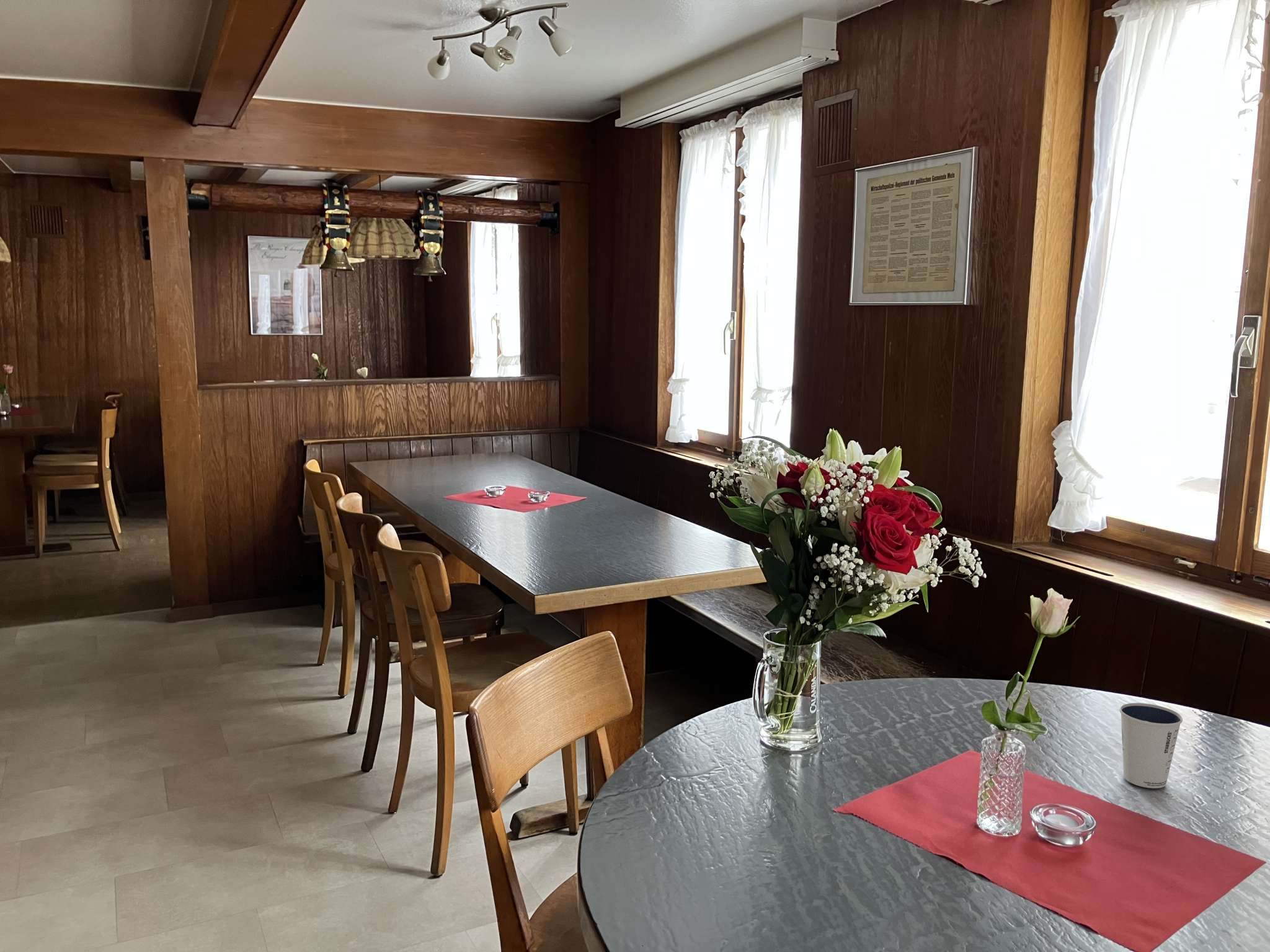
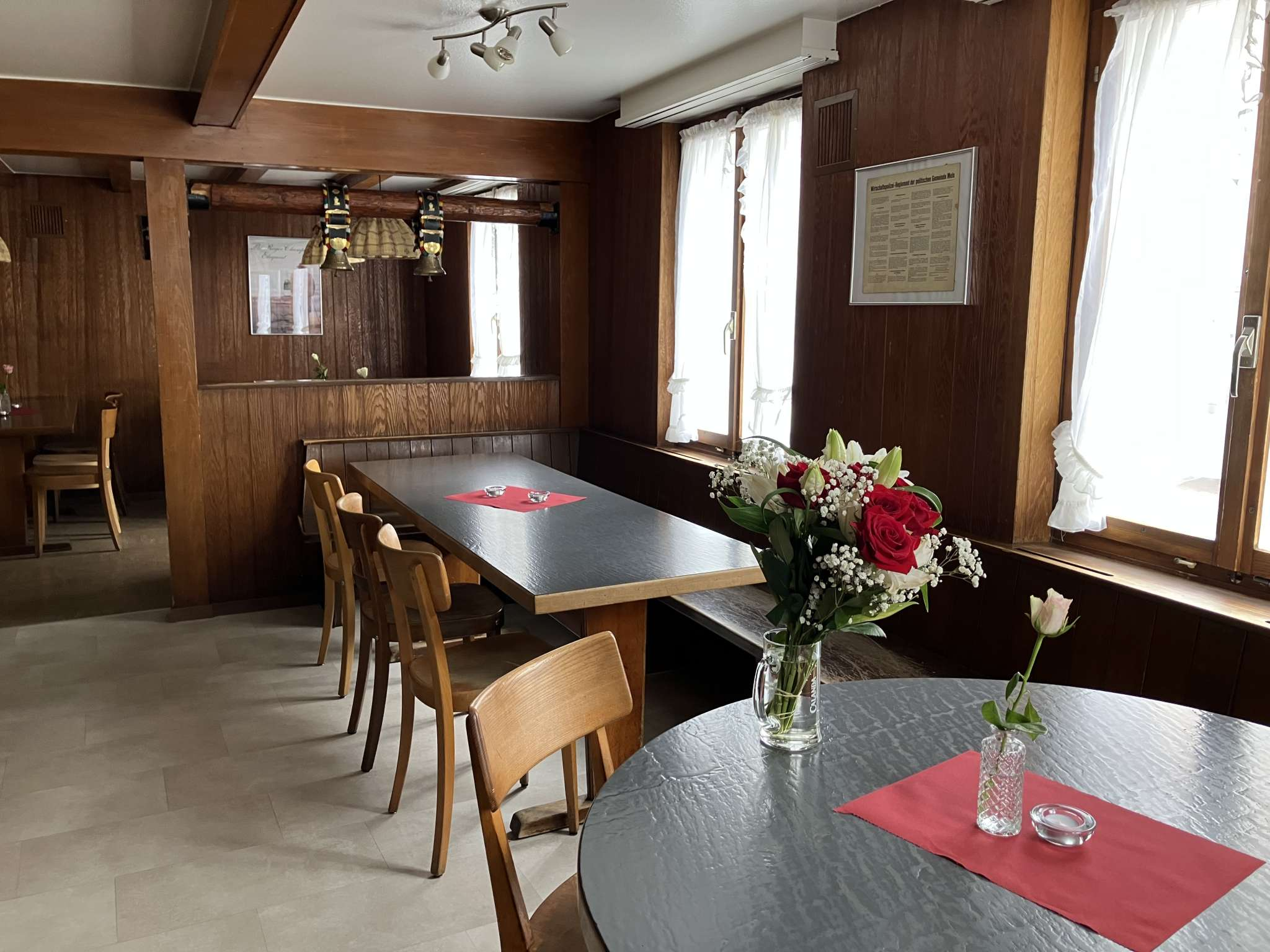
- dixie cup [1119,702,1183,789]
